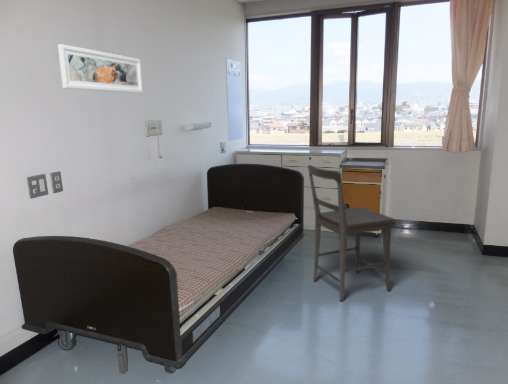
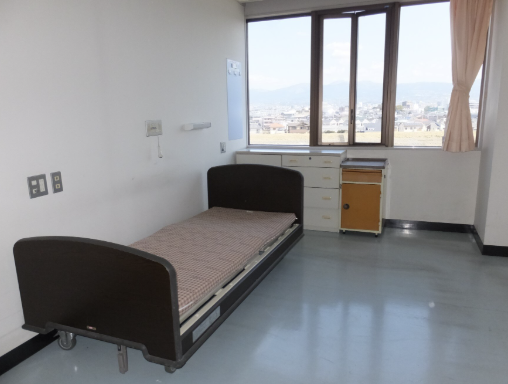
- chair [307,164,395,302]
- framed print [57,43,144,94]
